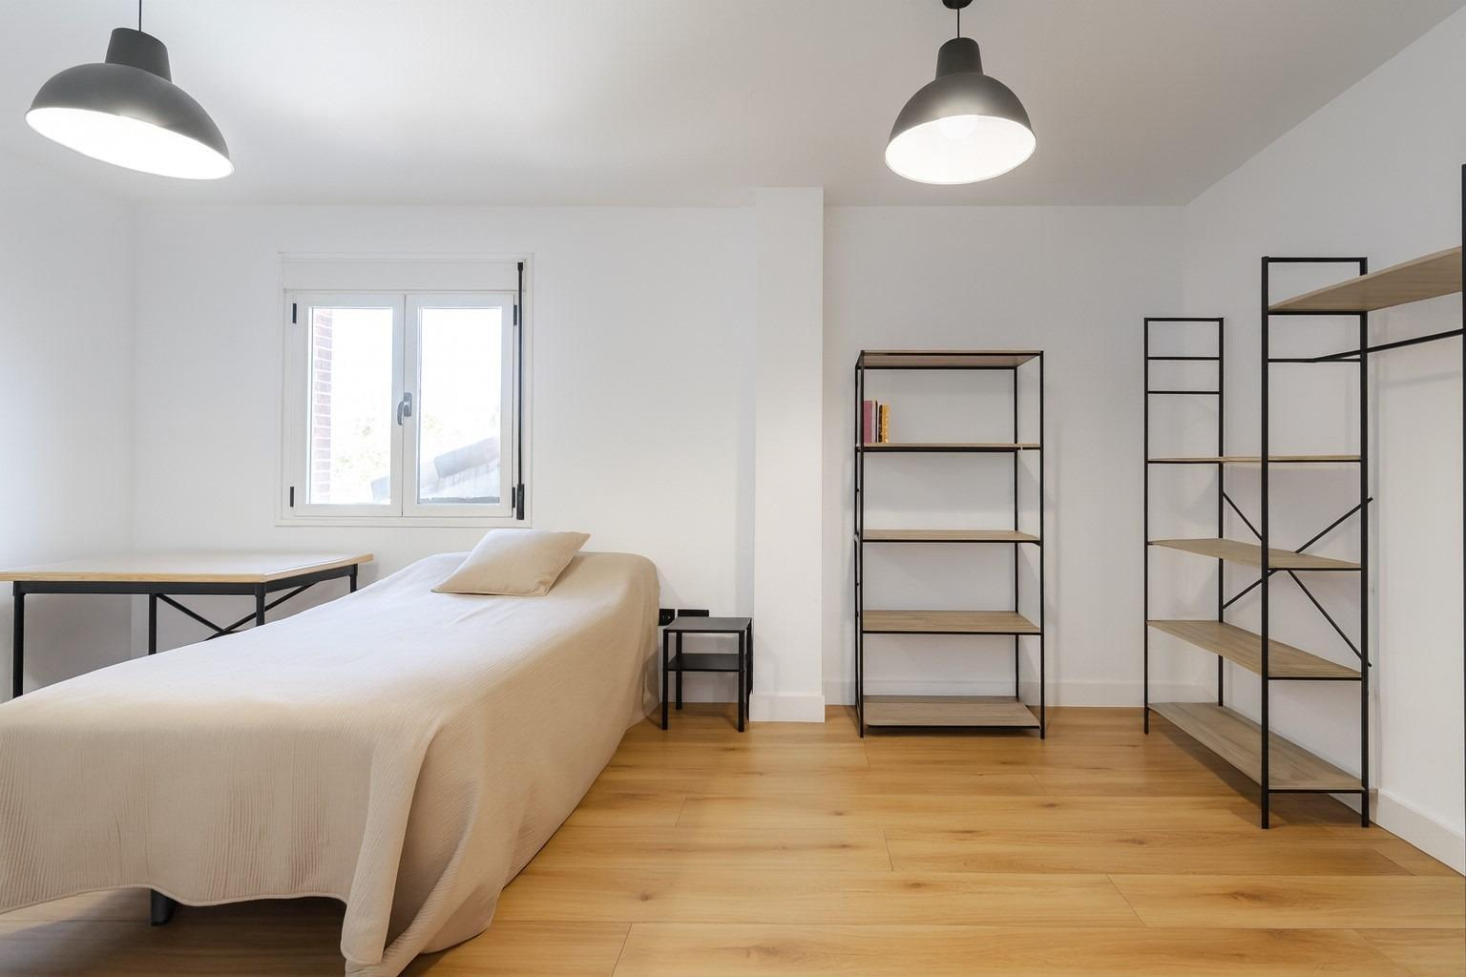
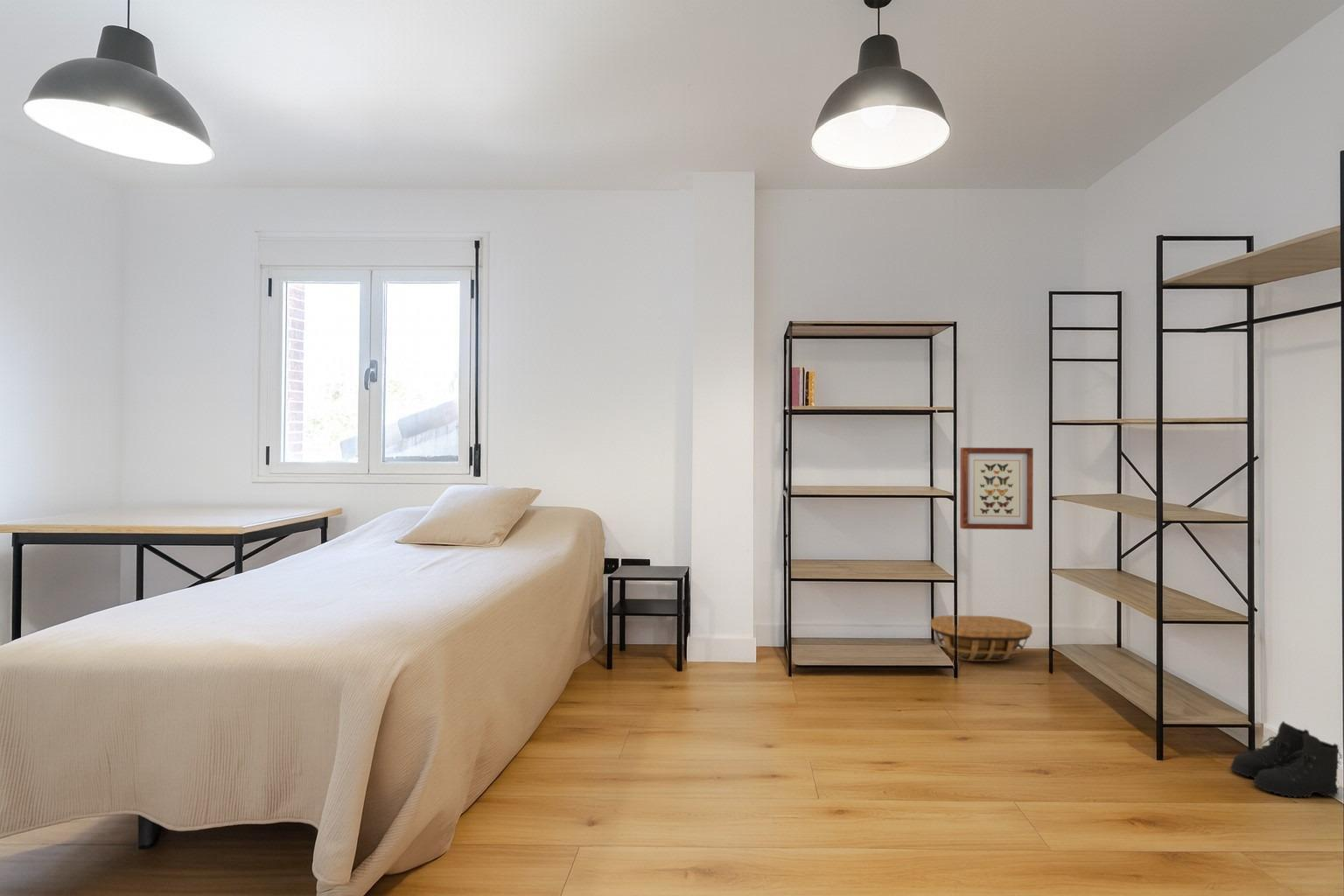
+ basket [929,614,1033,662]
+ boots [1229,720,1342,799]
+ wall art [959,447,1034,530]
